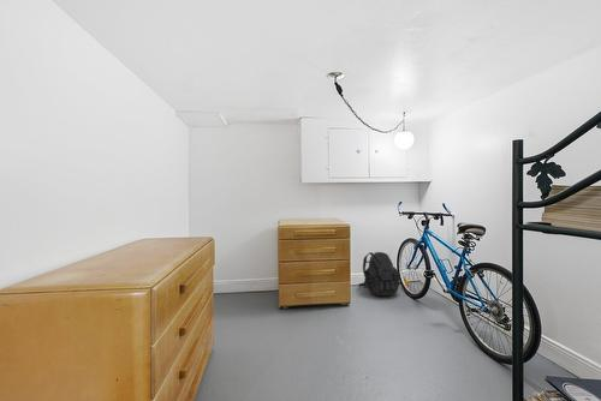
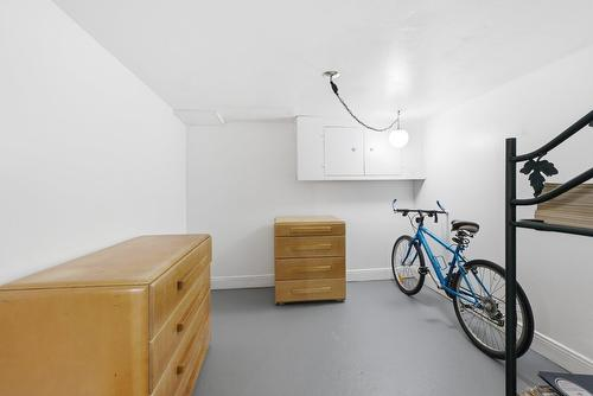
- backpack [357,251,401,297]
